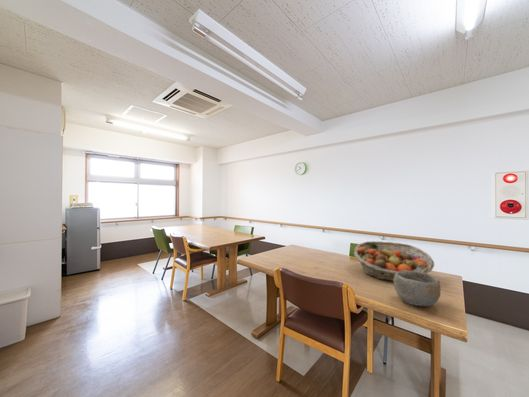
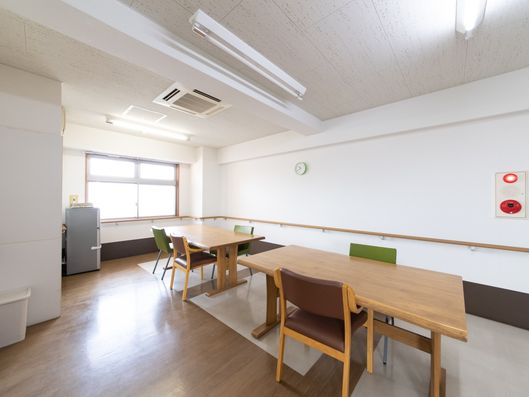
- bowl [393,270,441,307]
- fruit basket [353,240,435,283]
